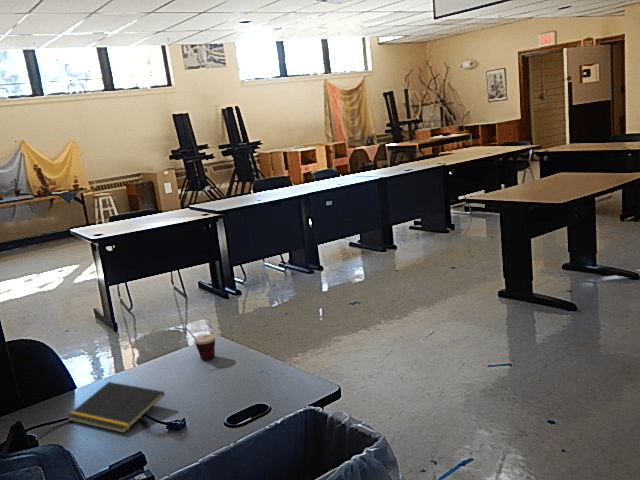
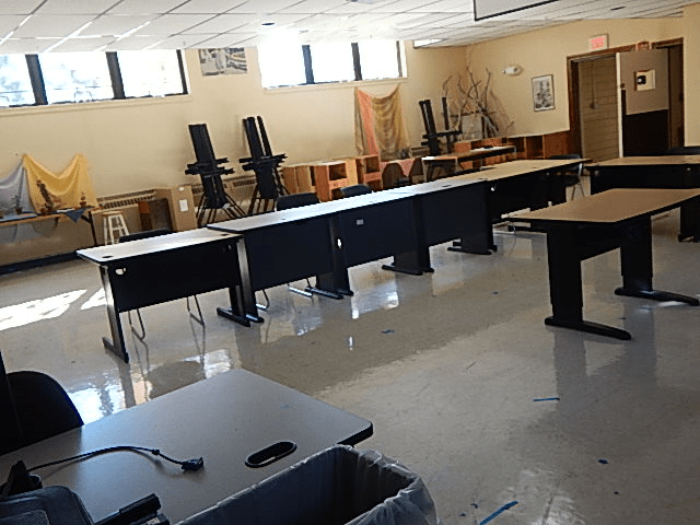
- notepad [66,381,166,434]
- cup [174,326,216,361]
